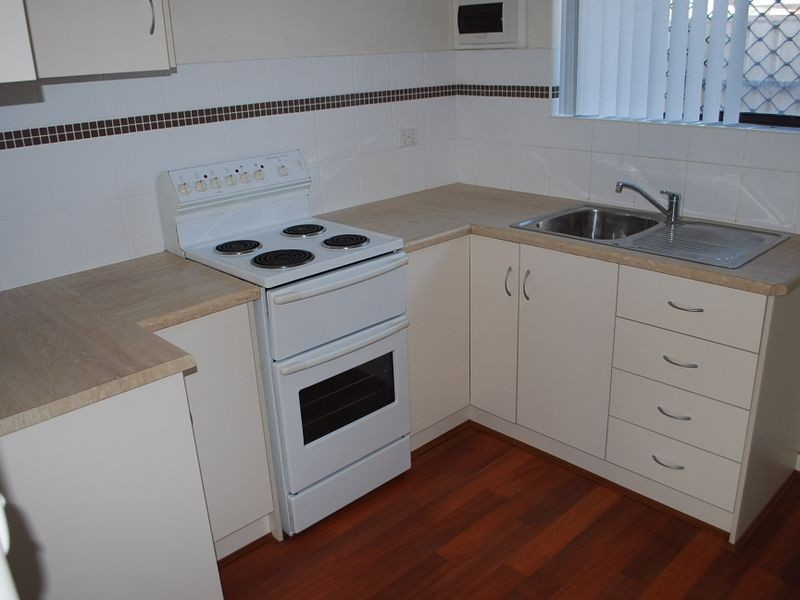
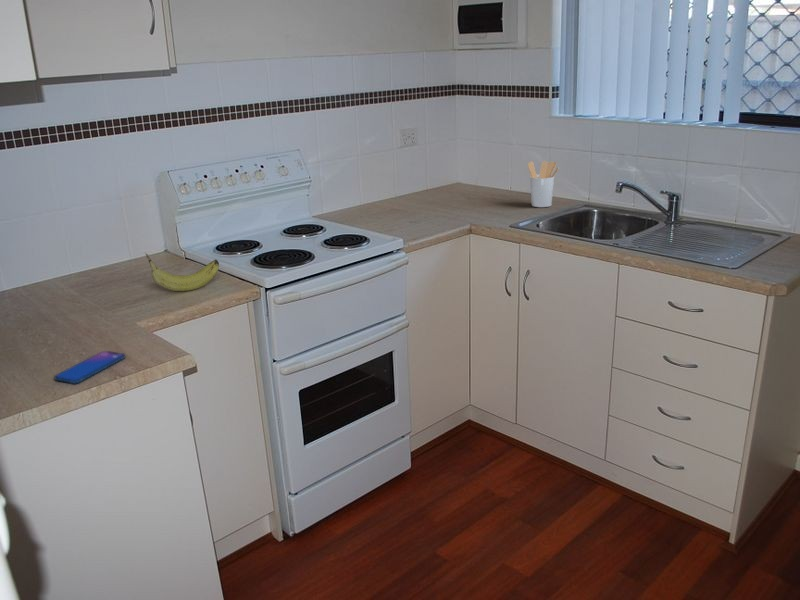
+ utensil holder [527,160,560,208]
+ smartphone [53,350,126,385]
+ fruit [144,252,220,292]
